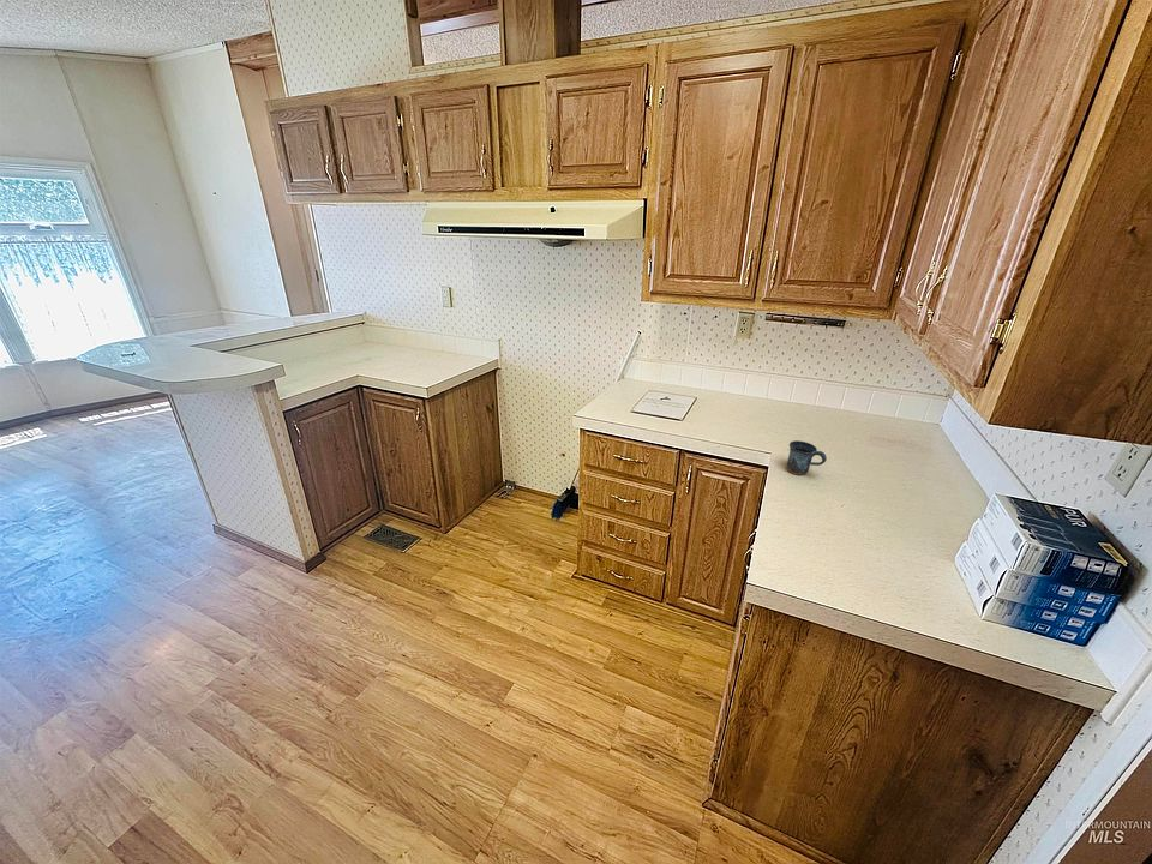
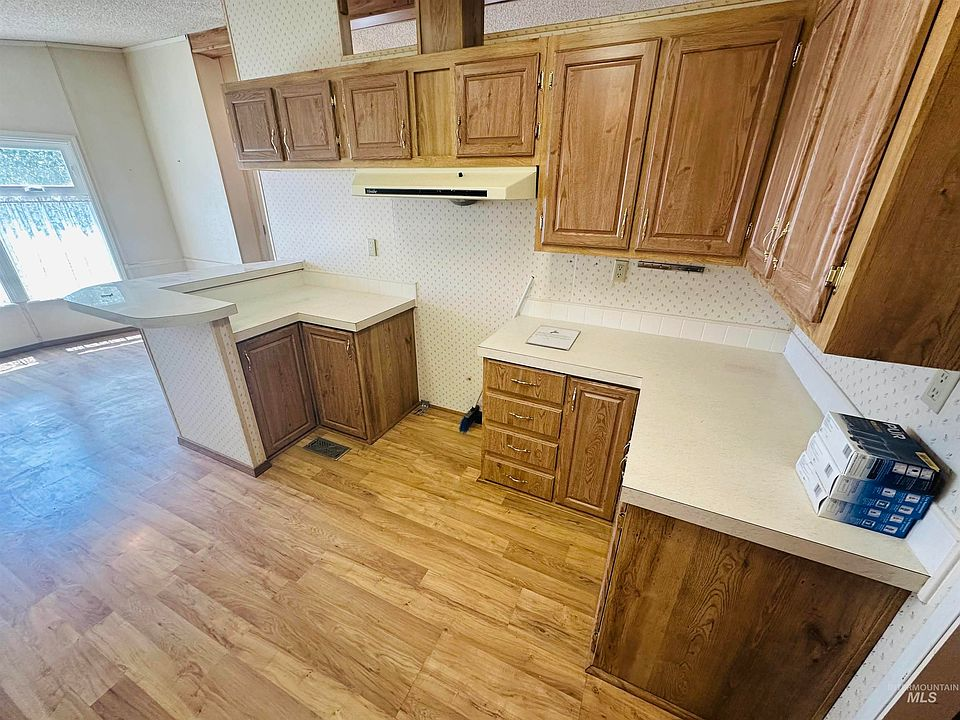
- mug [786,439,828,475]
